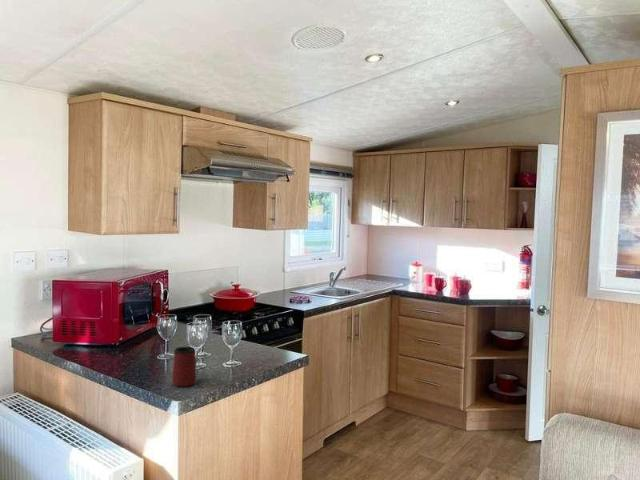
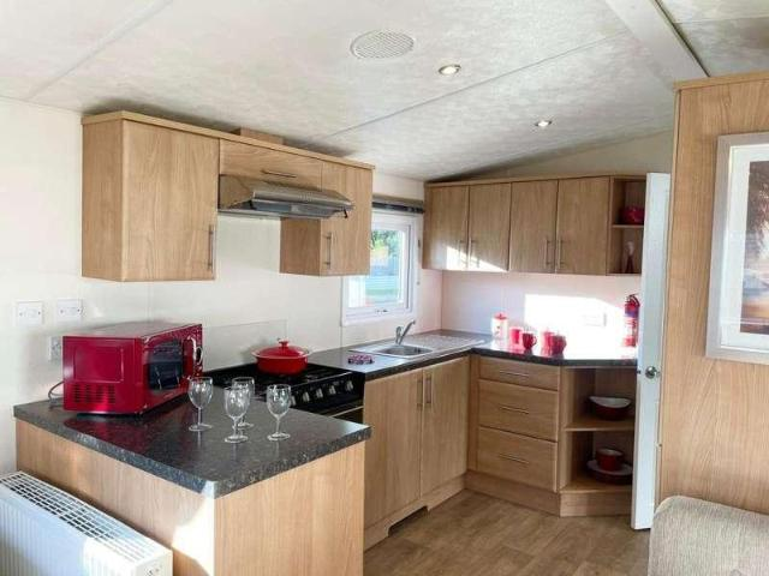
- mug [171,346,198,388]
